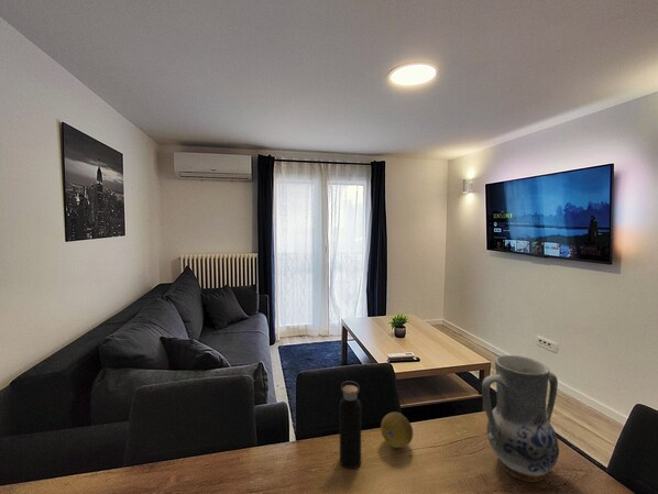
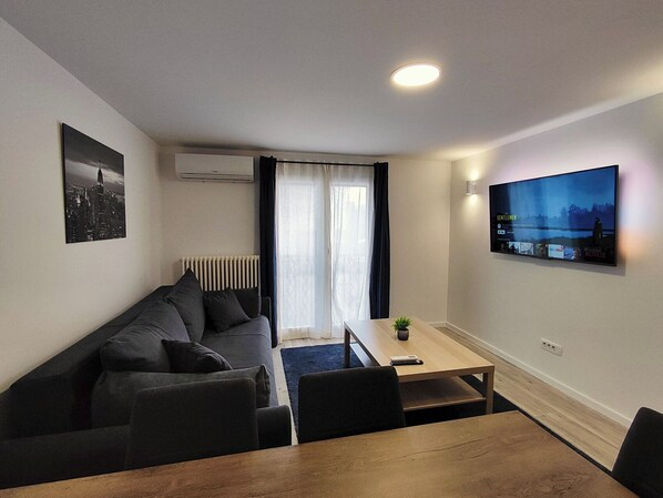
- vase [481,354,560,483]
- fruit [380,411,414,449]
- water bottle [338,380,362,470]
